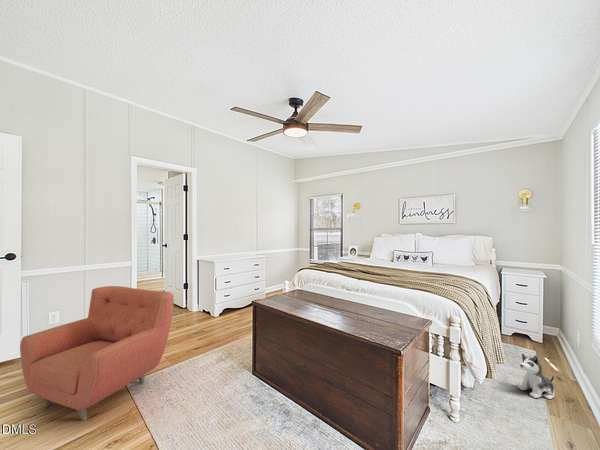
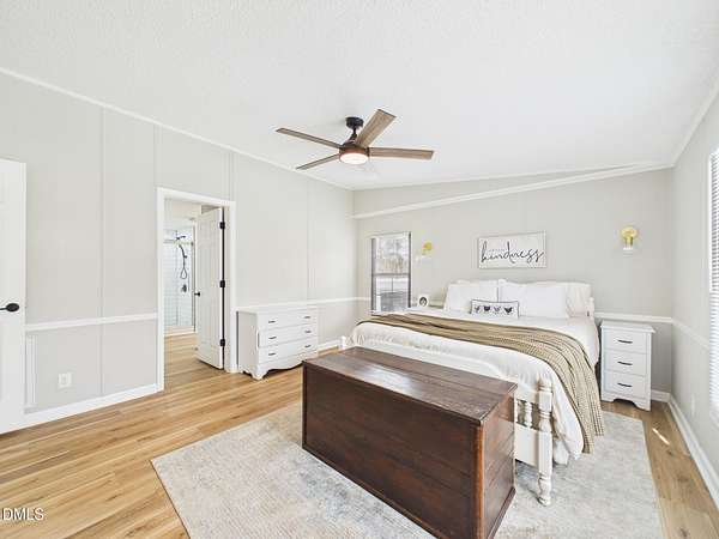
- armchair [19,285,175,422]
- plush toy [517,353,555,400]
